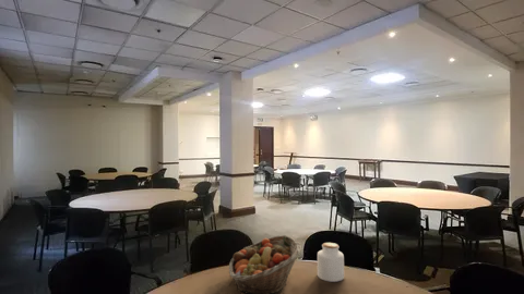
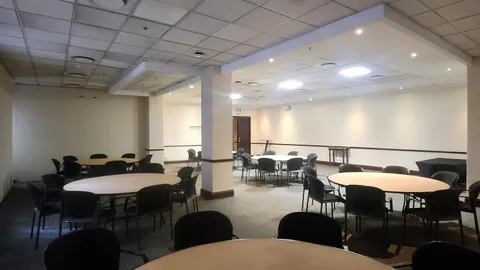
- fruit basket [228,234,302,294]
- jar [317,242,345,283]
